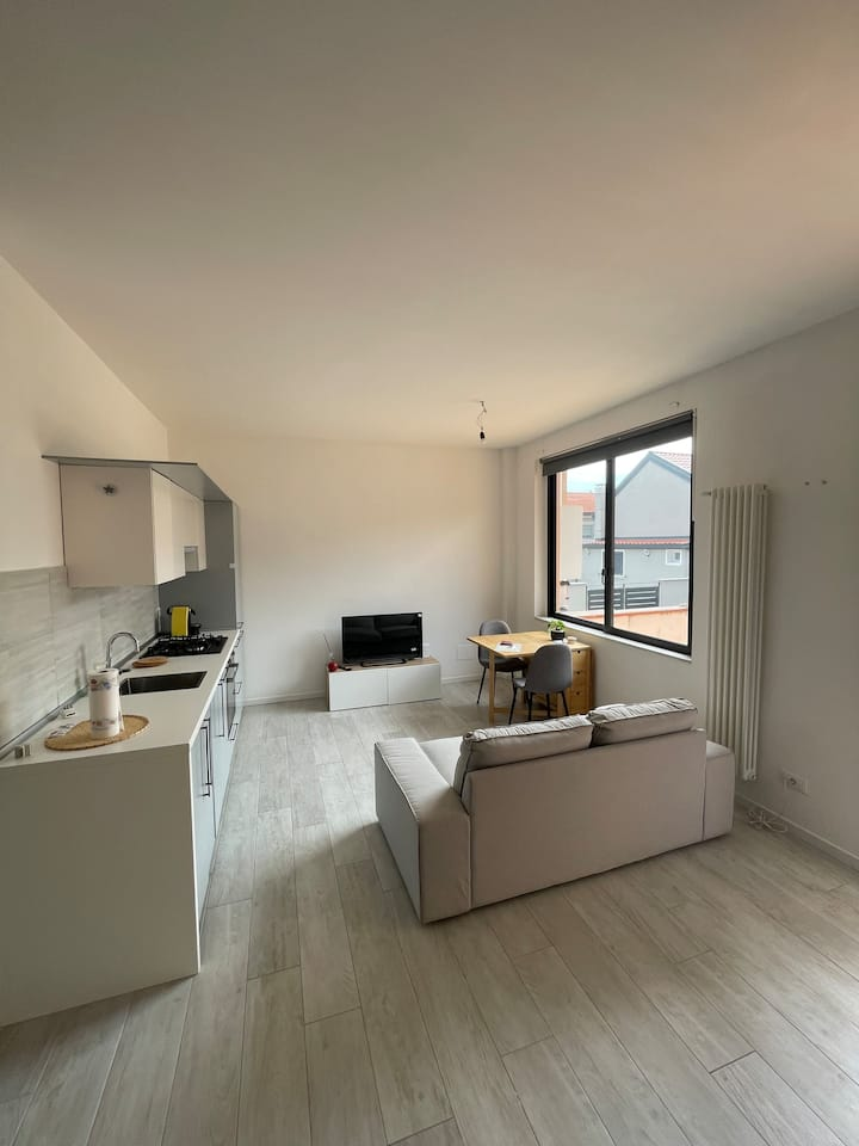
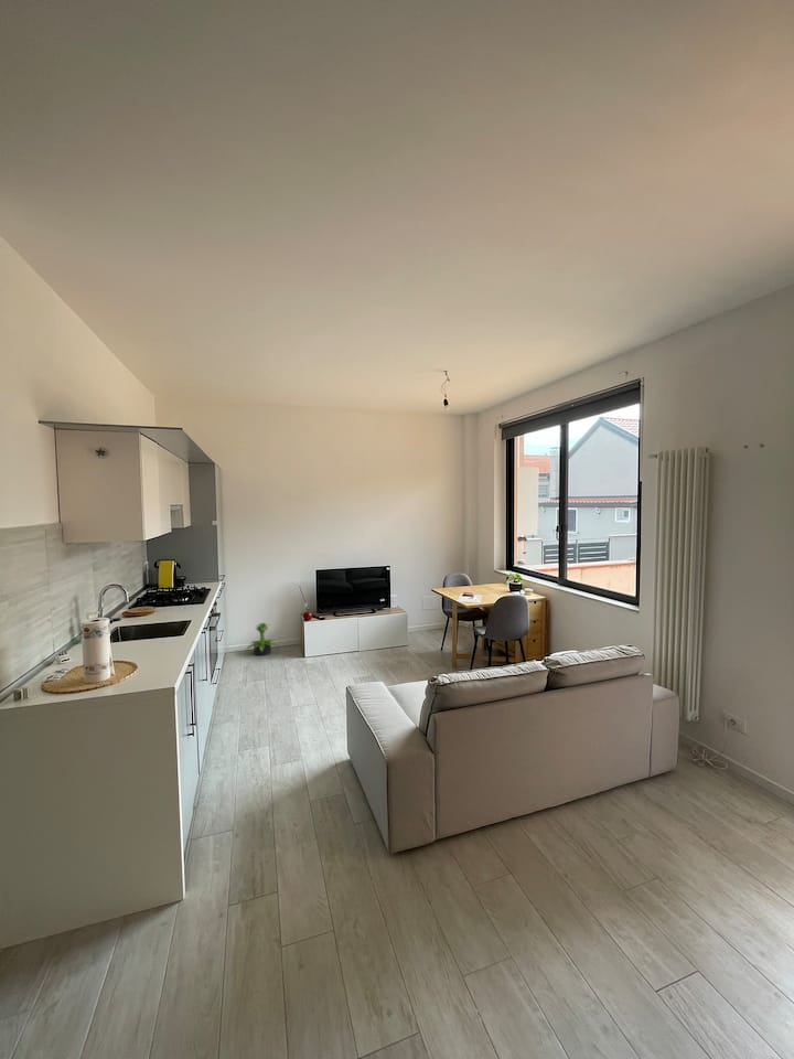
+ potted plant [246,622,279,656]
